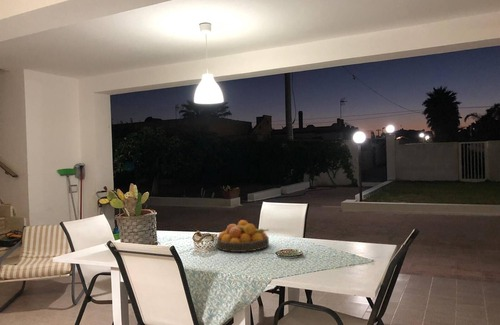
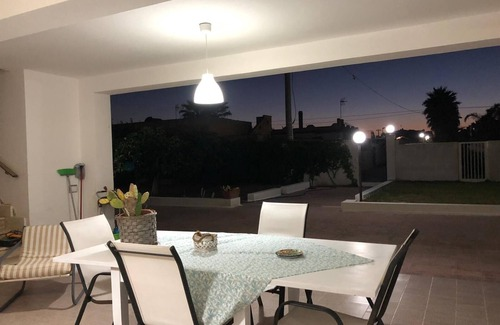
- fruit bowl [215,219,270,253]
